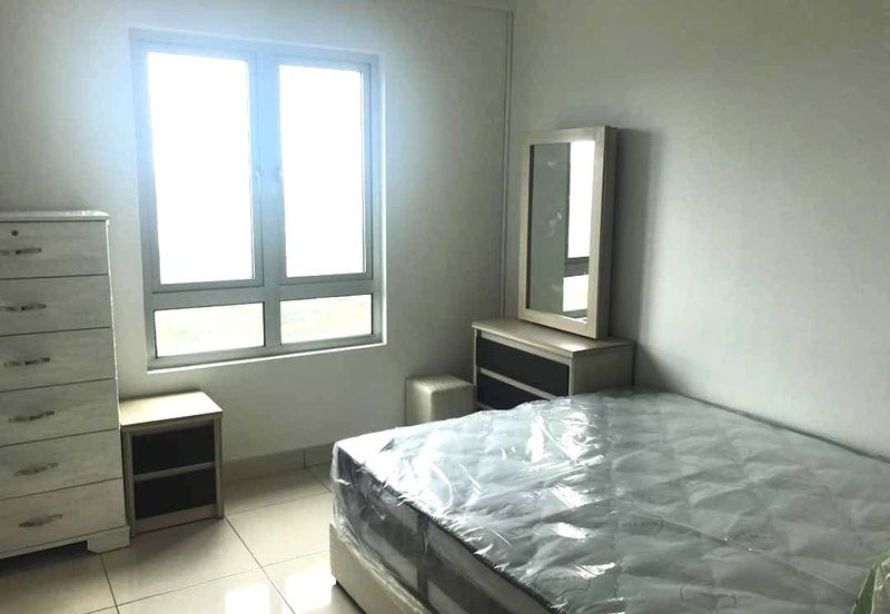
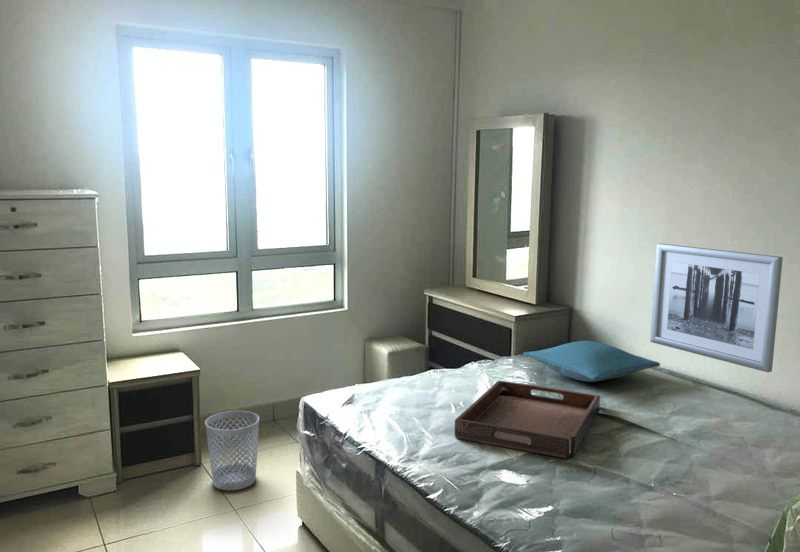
+ wall art [649,242,784,373]
+ pillow [523,340,661,383]
+ wastebasket [204,410,260,491]
+ serving tray [454,380,601,460]
